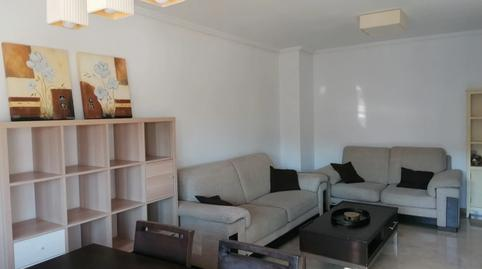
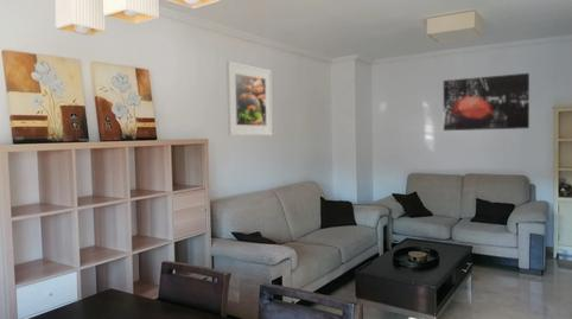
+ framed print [225,60,274,136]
+ wall art [443,72,530,132]
